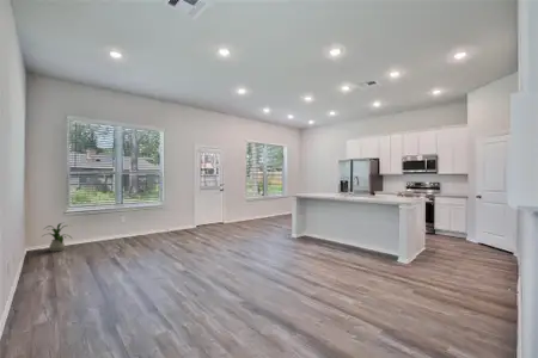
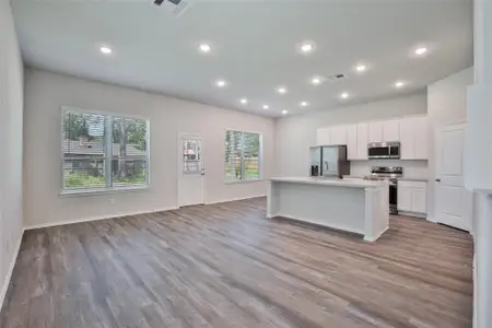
- house plant [42,221,74,253]
